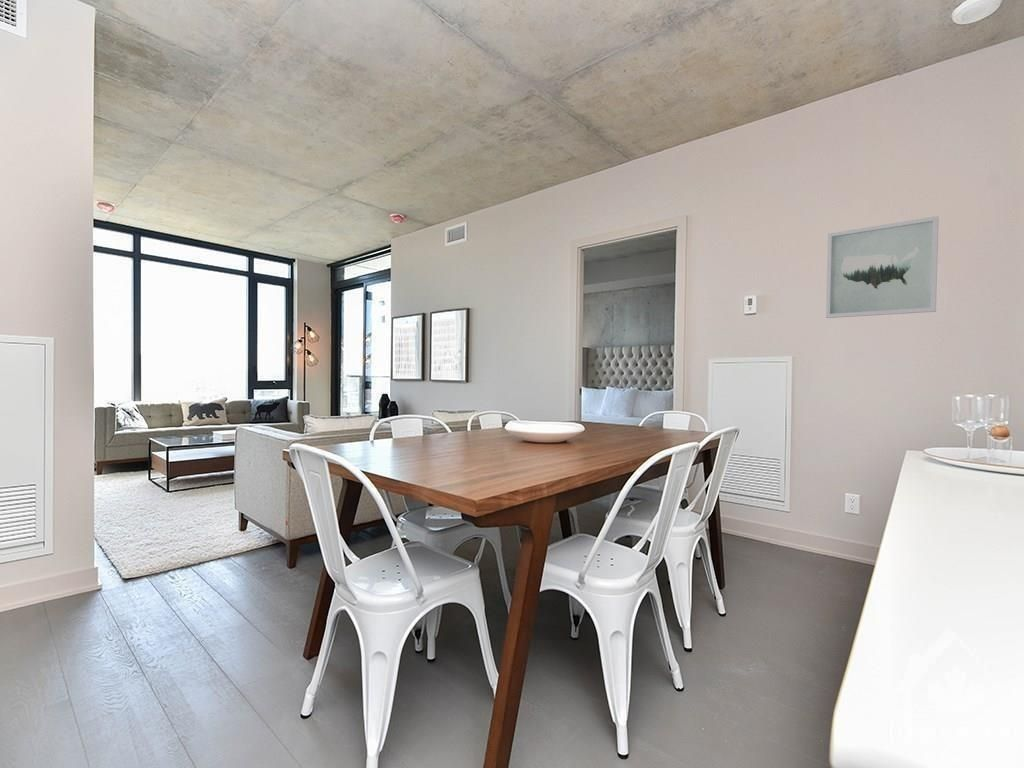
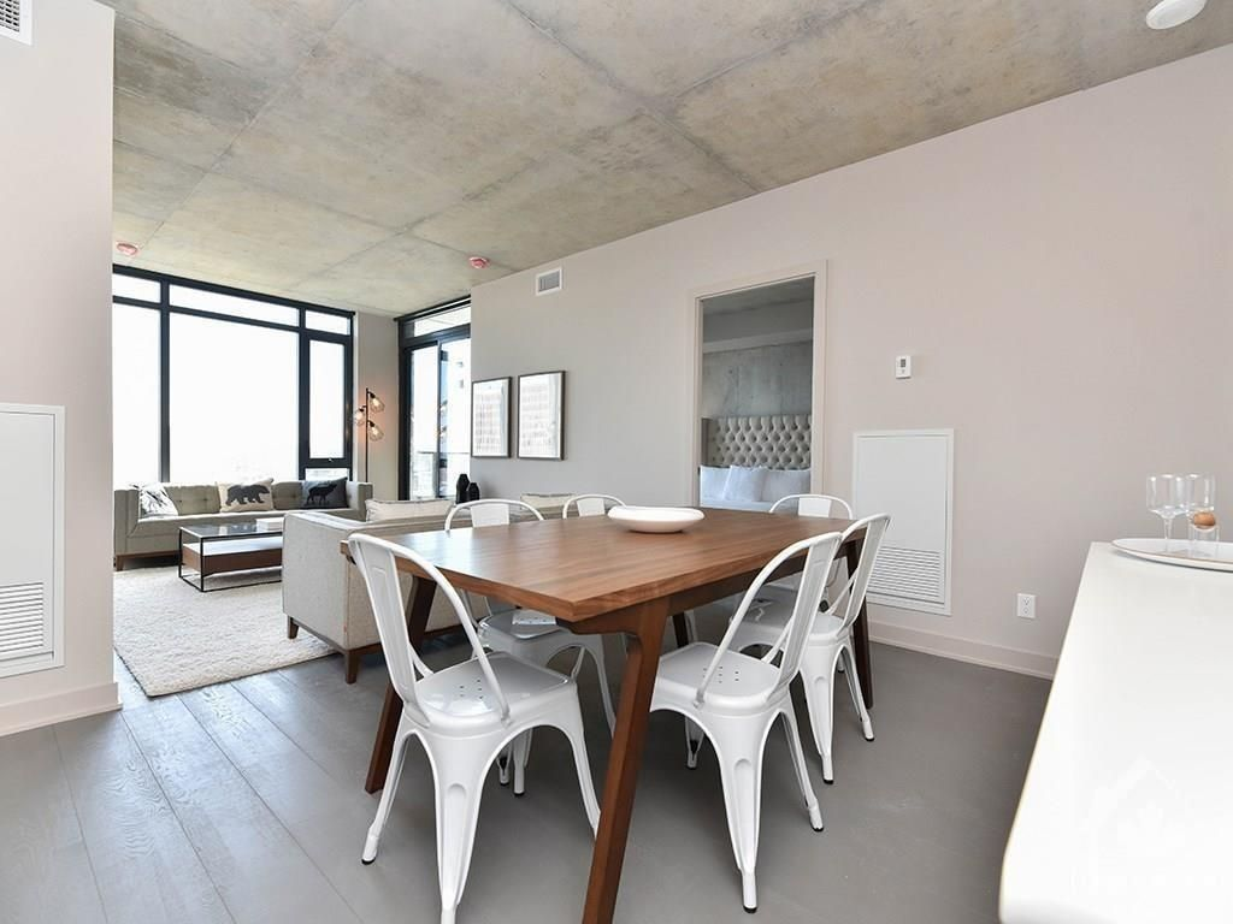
- wall art [825,215,940,319]
